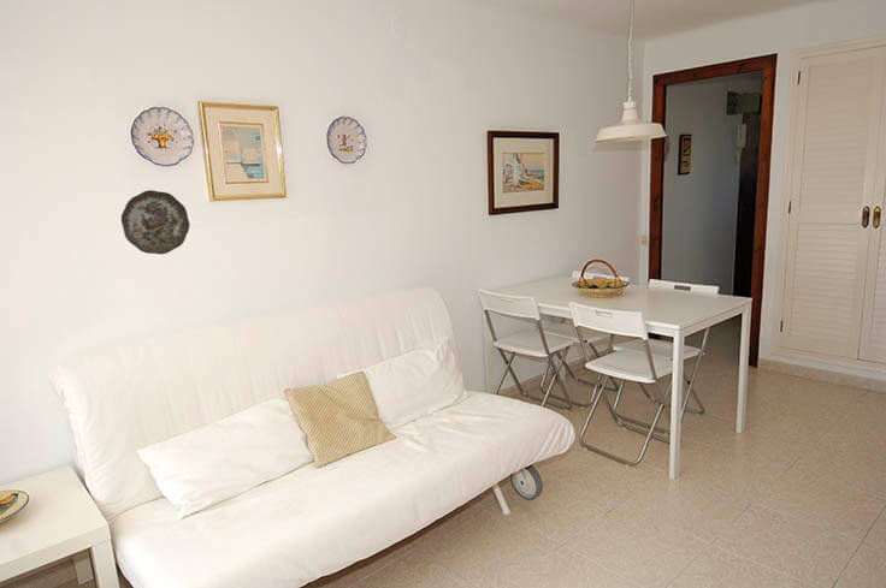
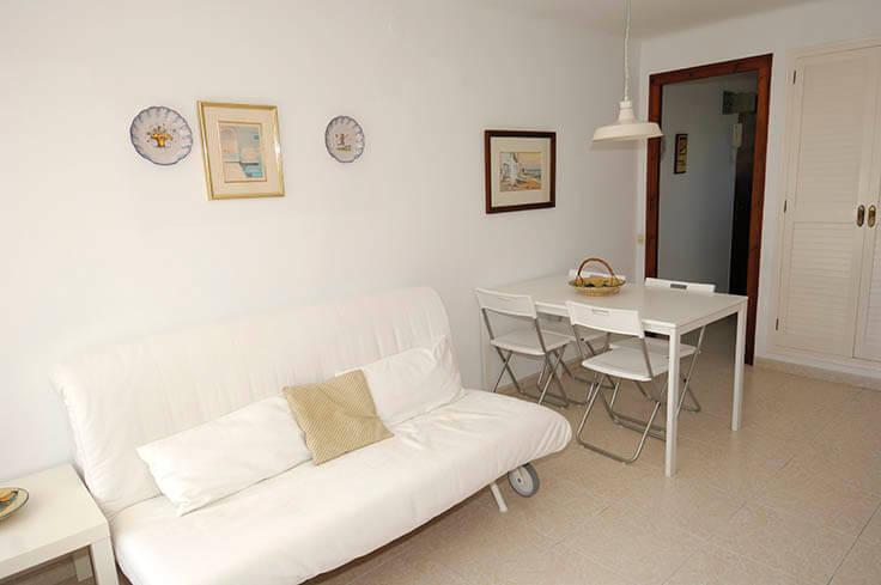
- decorative plate [120,189,190,255]
